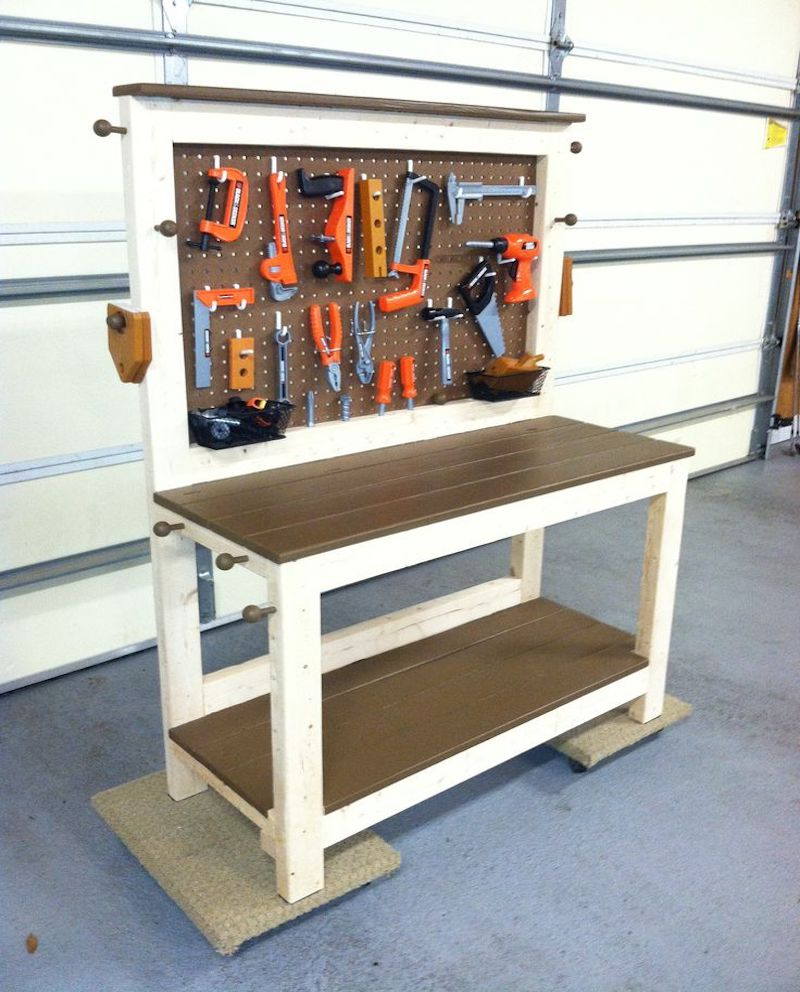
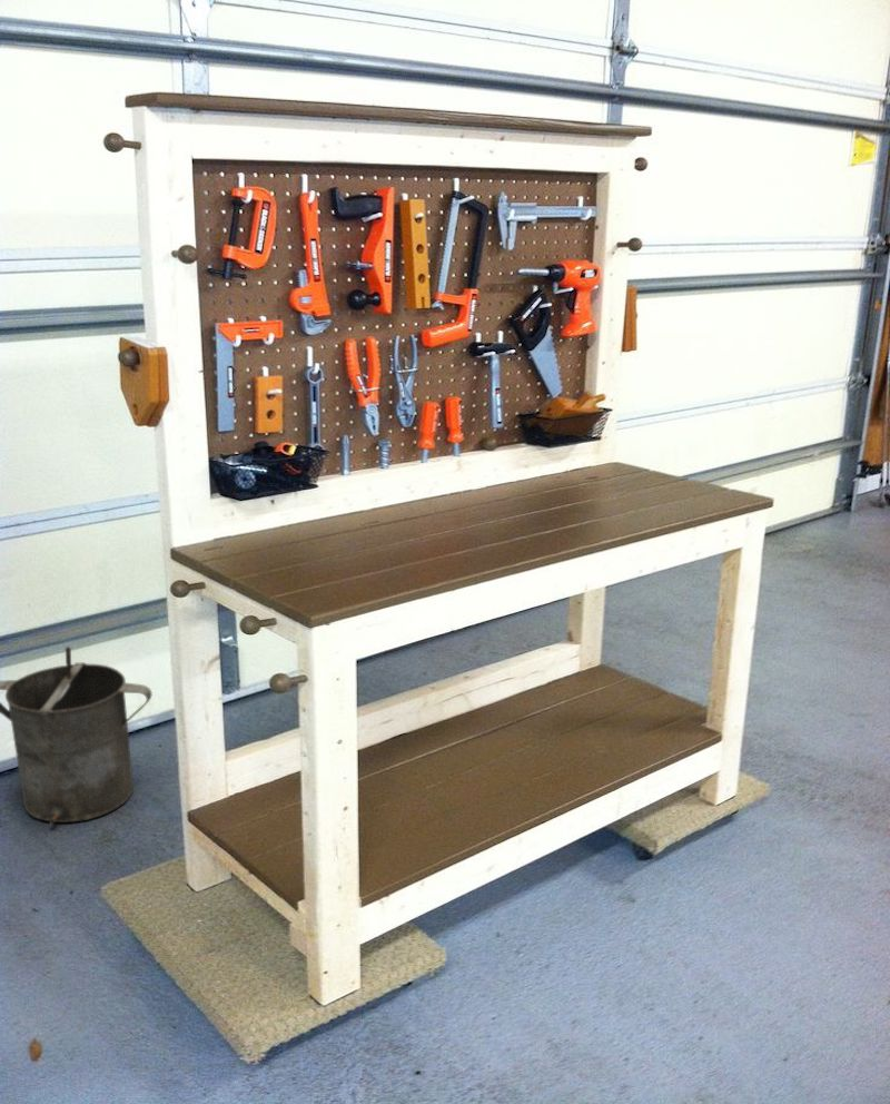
+ bucket [0,645,154,826]
